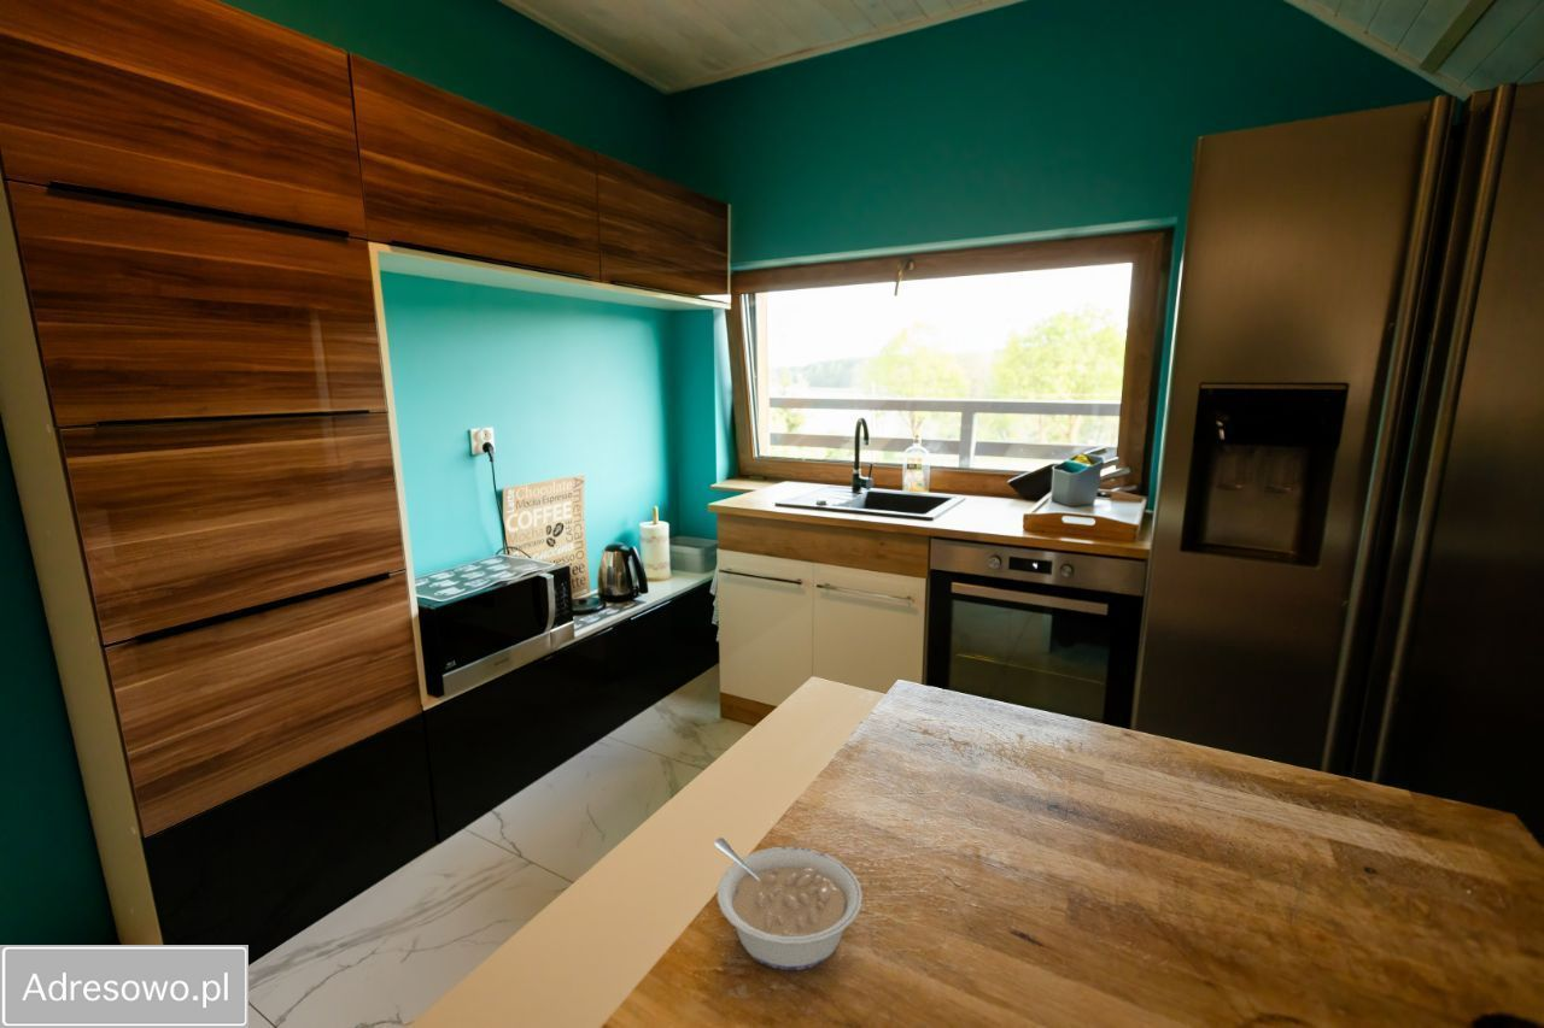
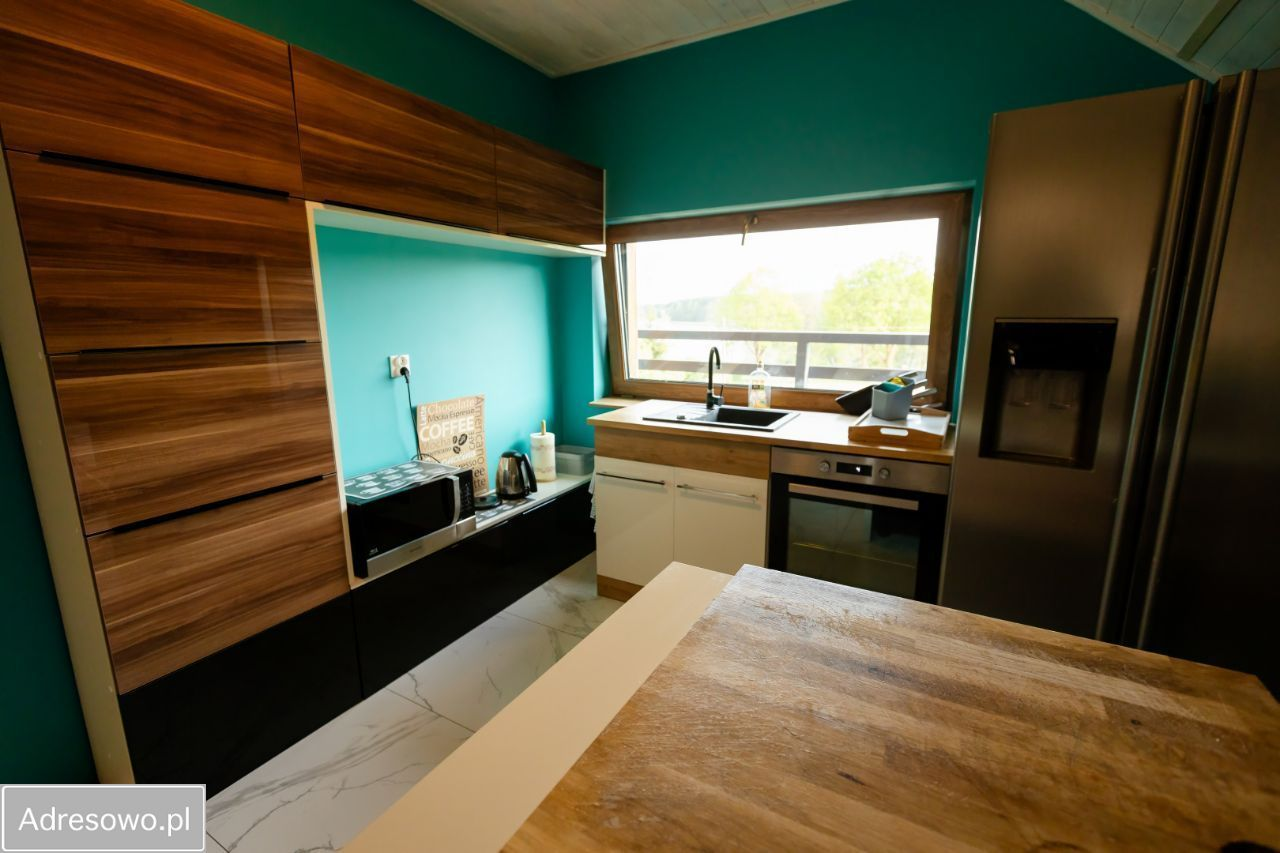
- legume [713,836,864,971]
